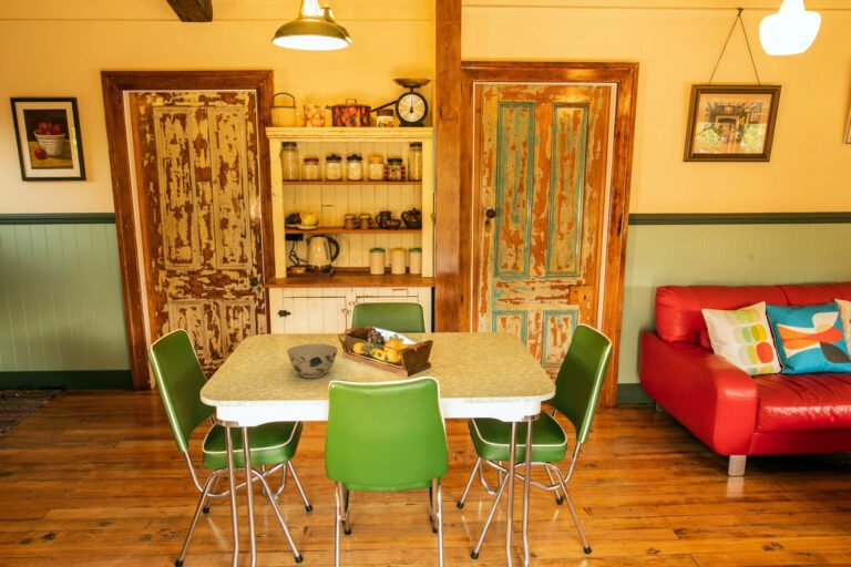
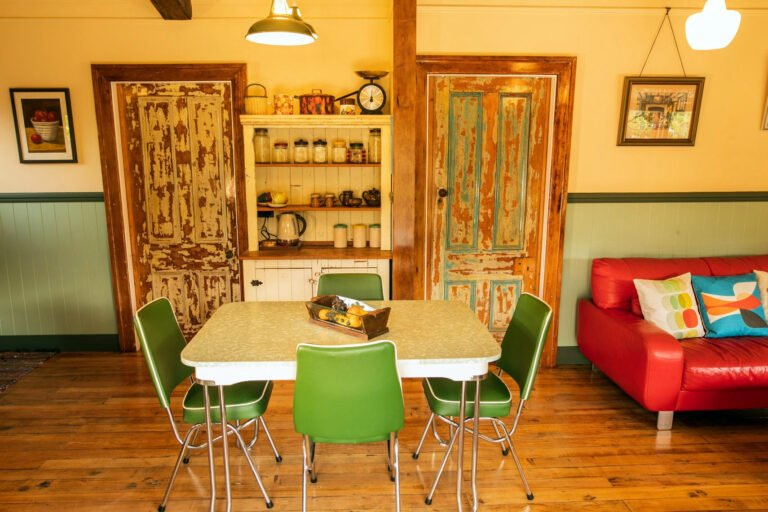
- bowl [286,342,339,379]
